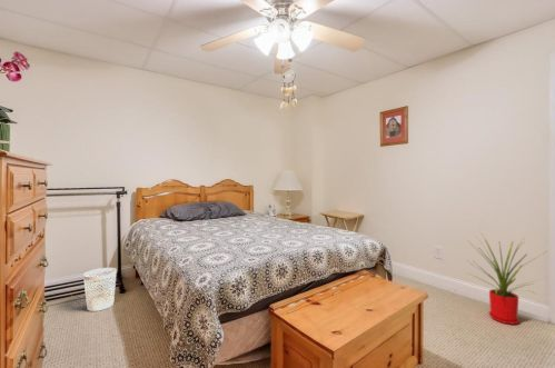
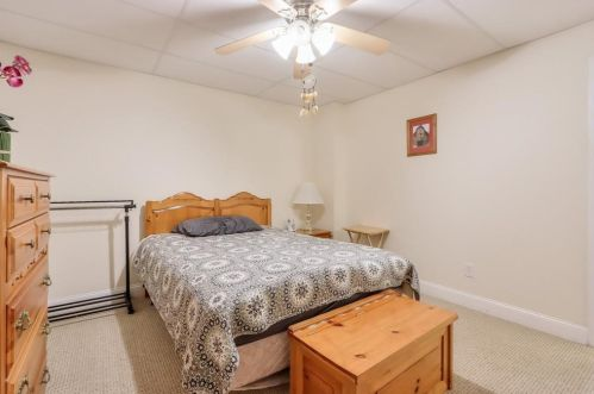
- wastebasket [82,267,118,312]
- house plant [467,231,549,326]
